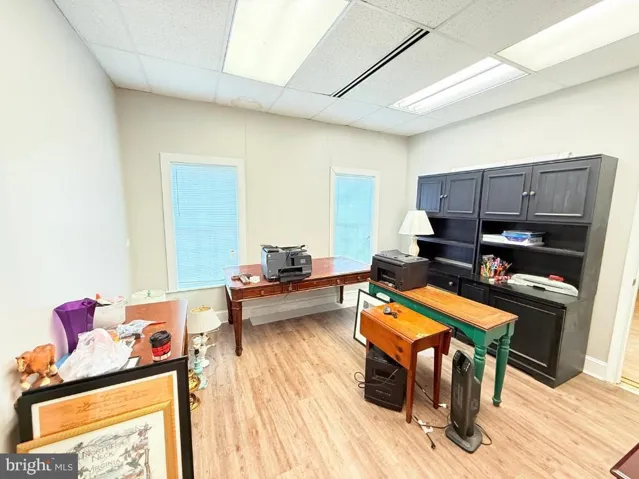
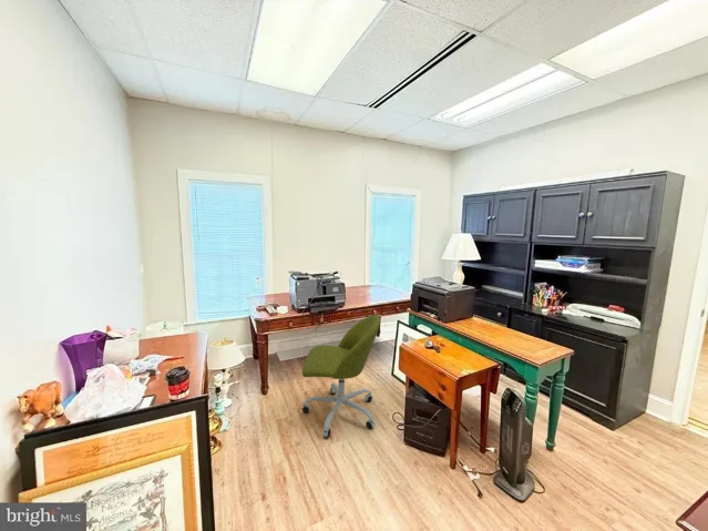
+ office chair [301,314,381,439]
